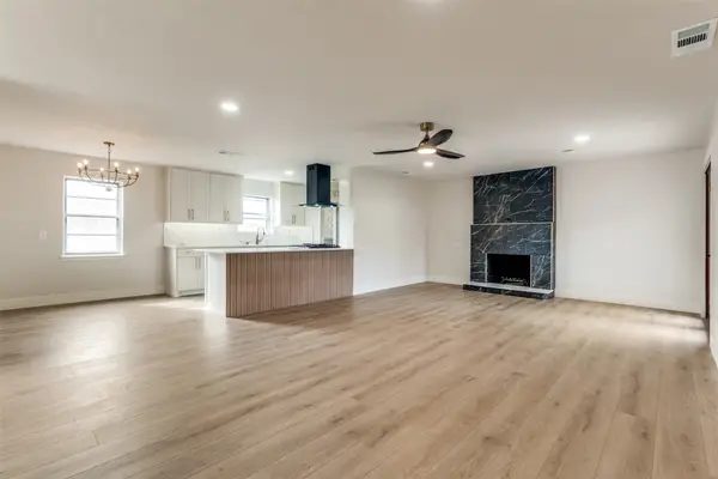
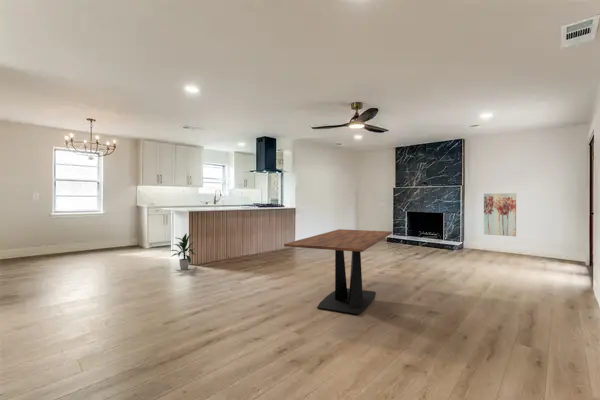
+ indoor plant [169,233,197,271]
+ wall art [483,192,517,237]
+ dining table [283,228,393,315]
